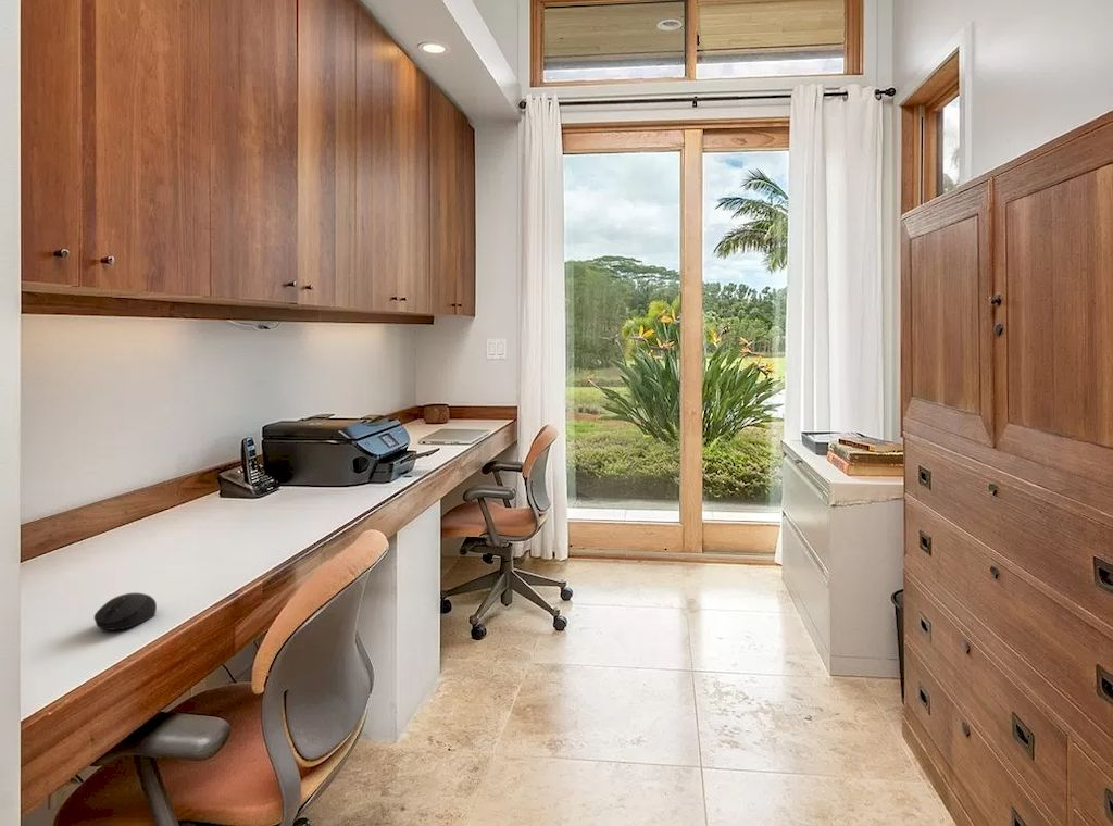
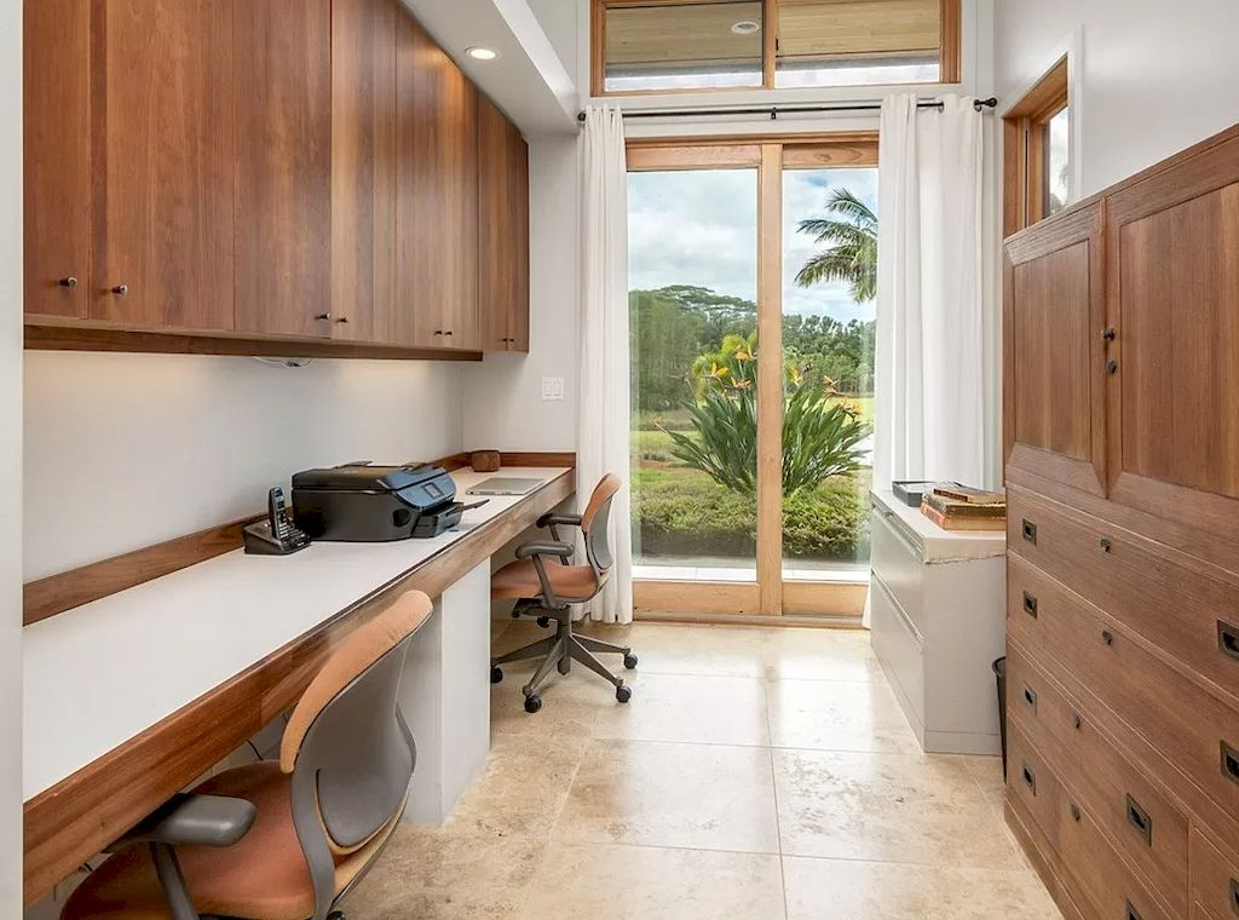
- computer mouse [93,592,158,631]
